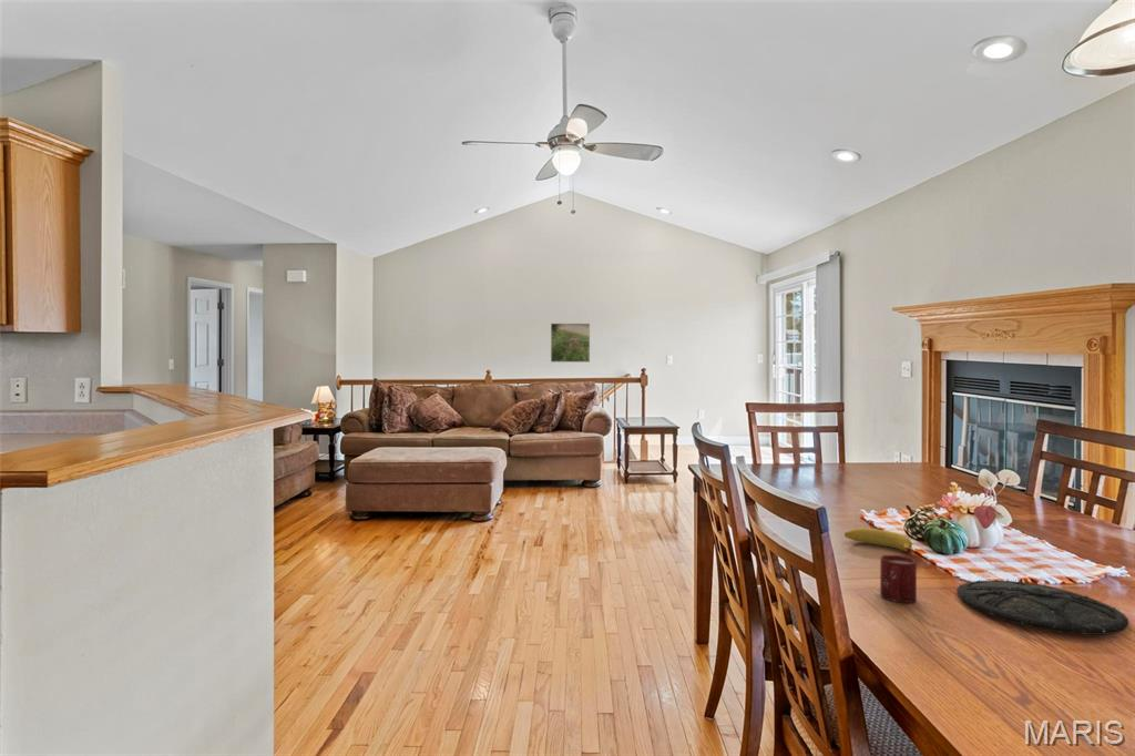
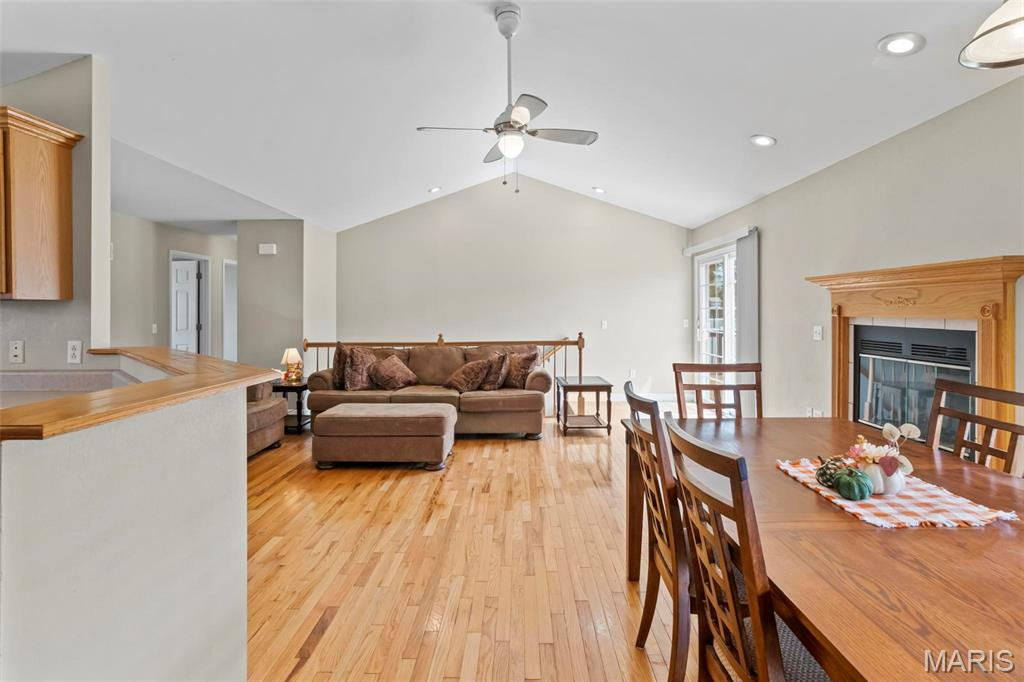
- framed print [550,323,591,364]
- cup [879,553,918,604]
- banana [843,528,913,553]
- plate [955,579,1129,636]
